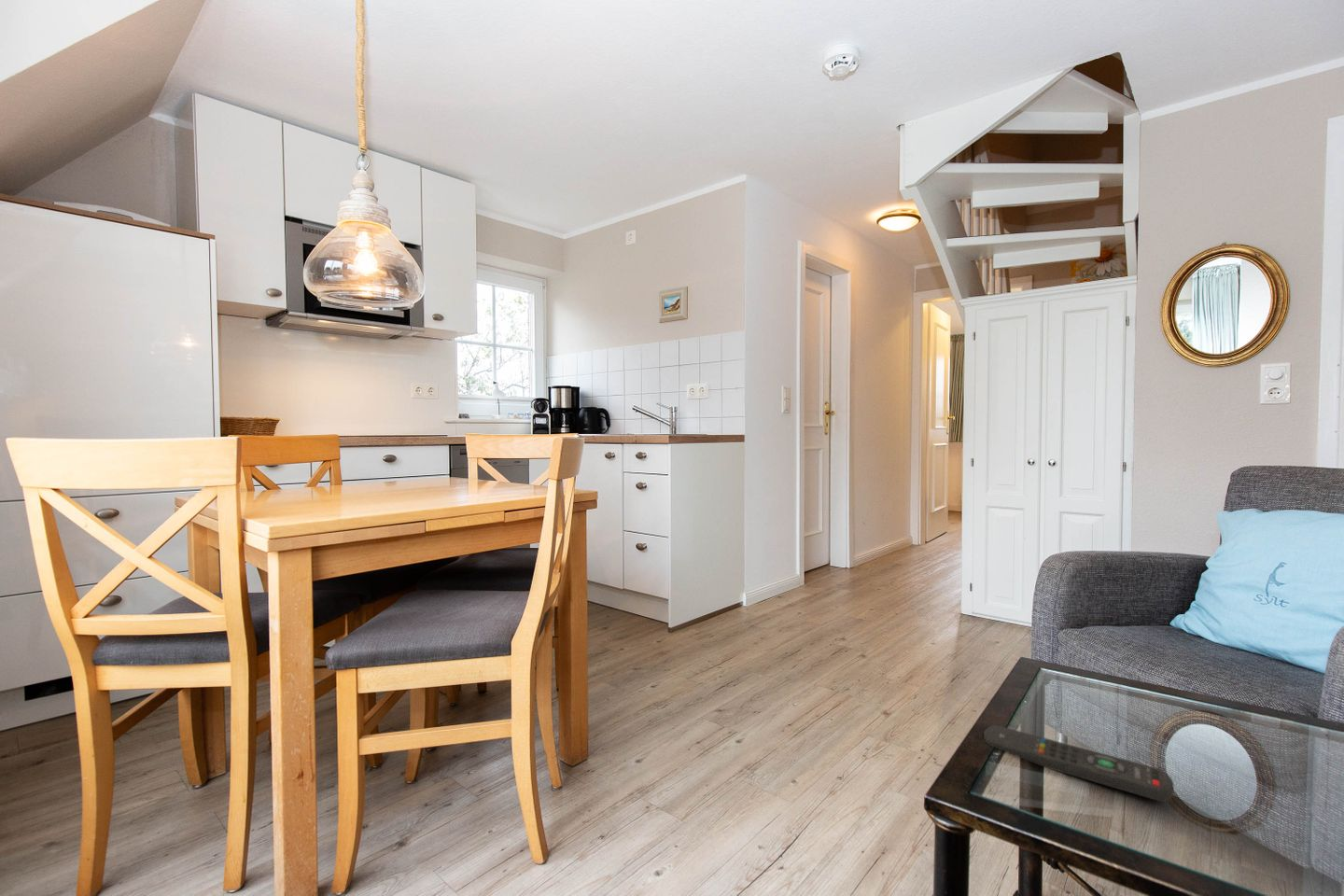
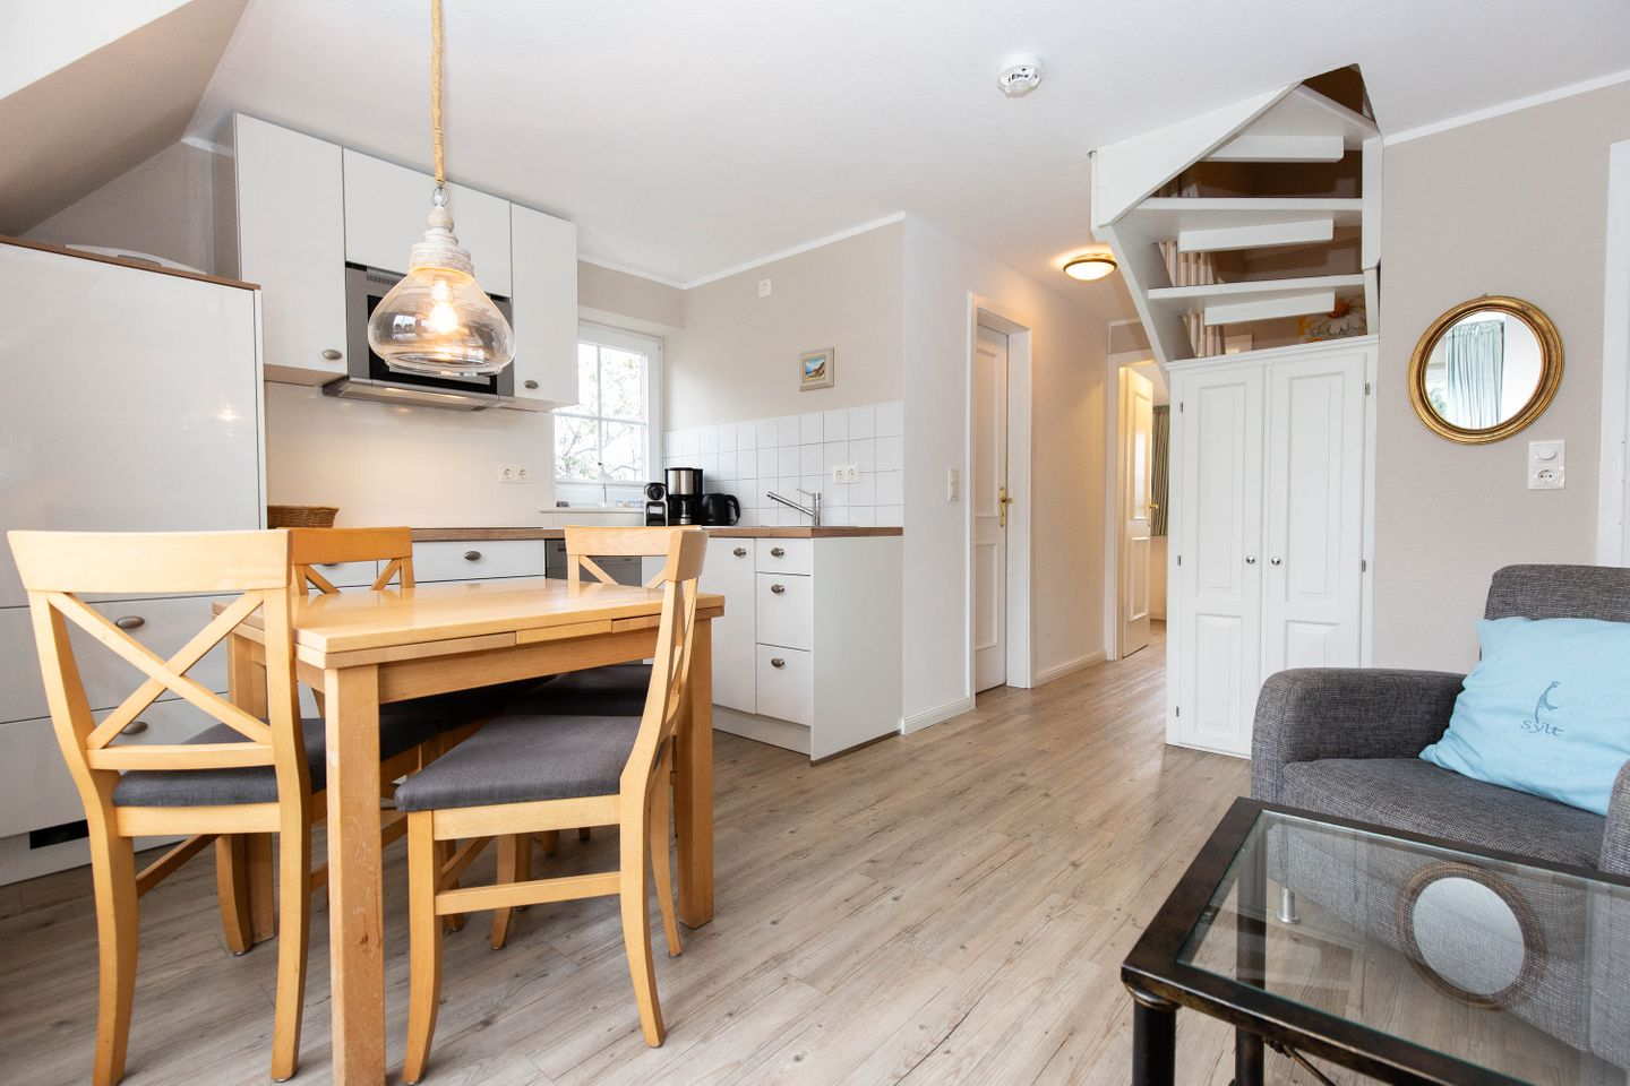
- remote control [983,724,1174,803]
